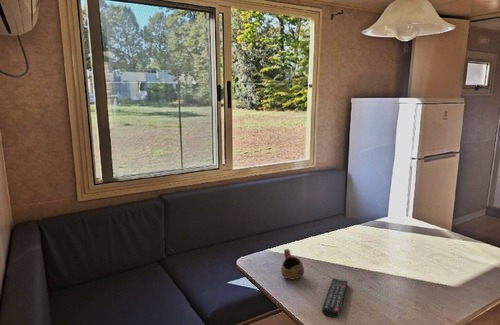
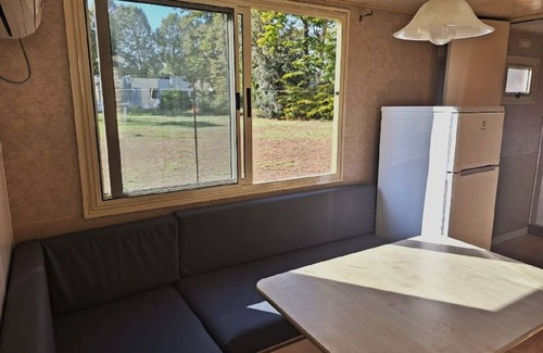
- cup [280,248,305,280]
- remote control [321,277,349,319]
